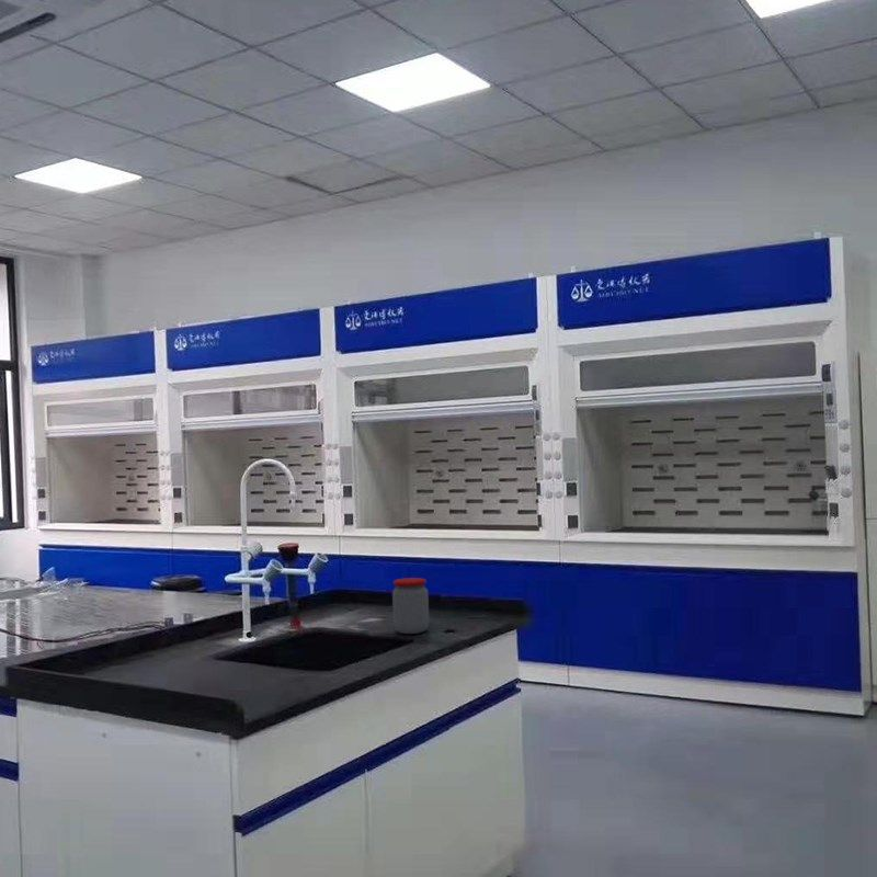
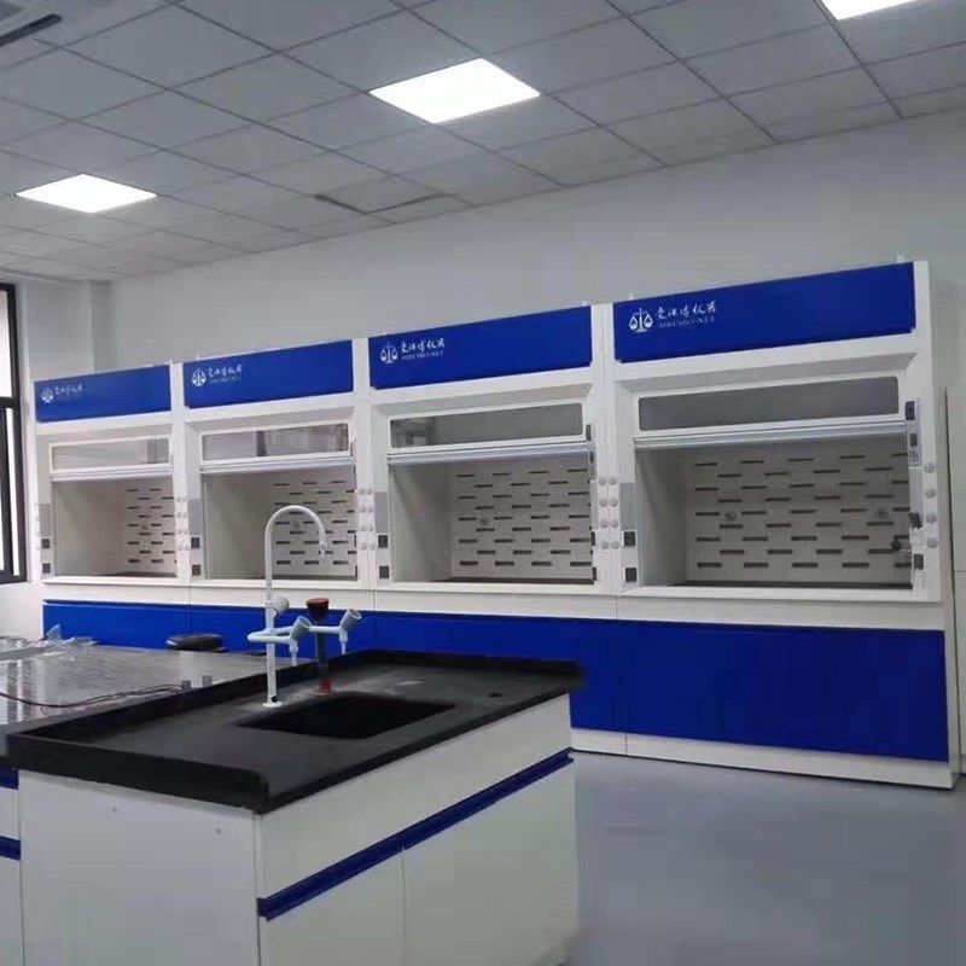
- jar [391,577,430,635]
